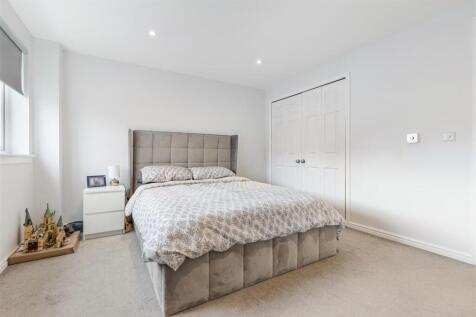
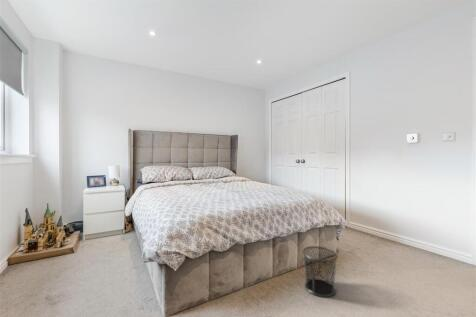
+ waste bin [301,245,339,298]
